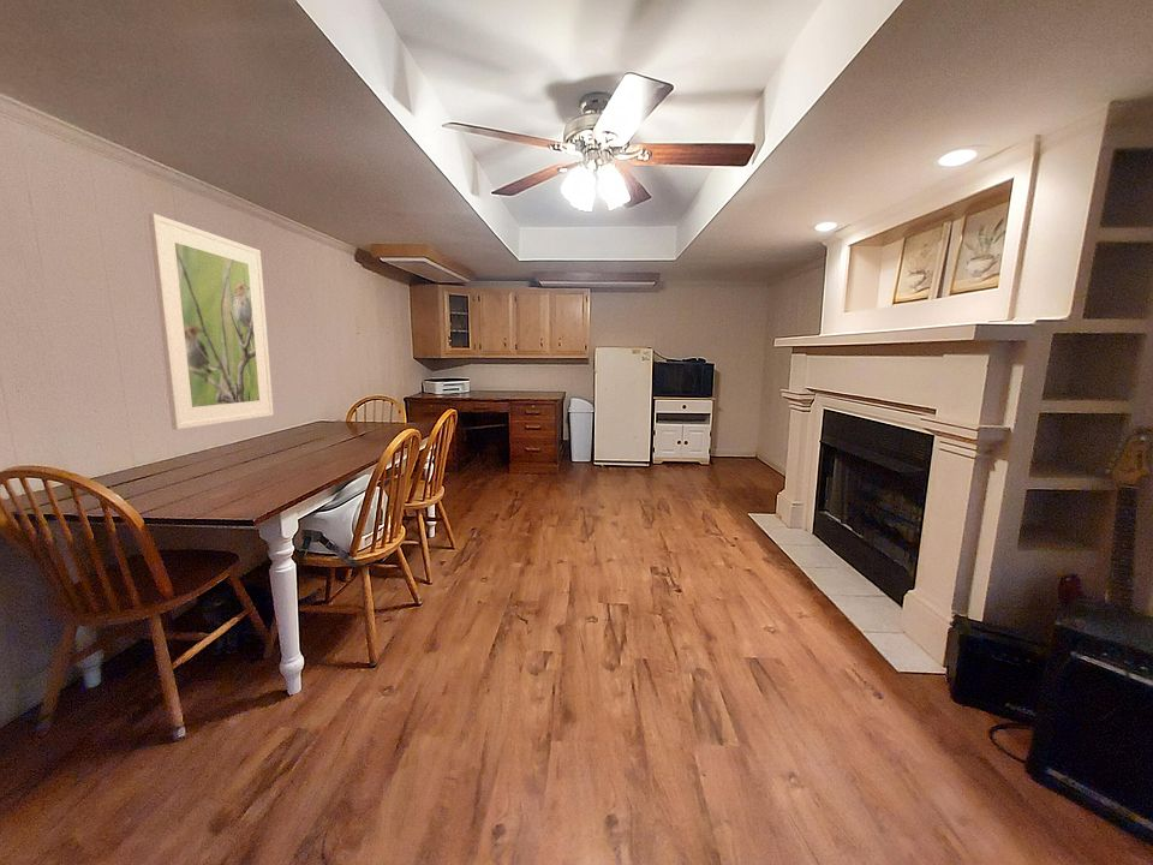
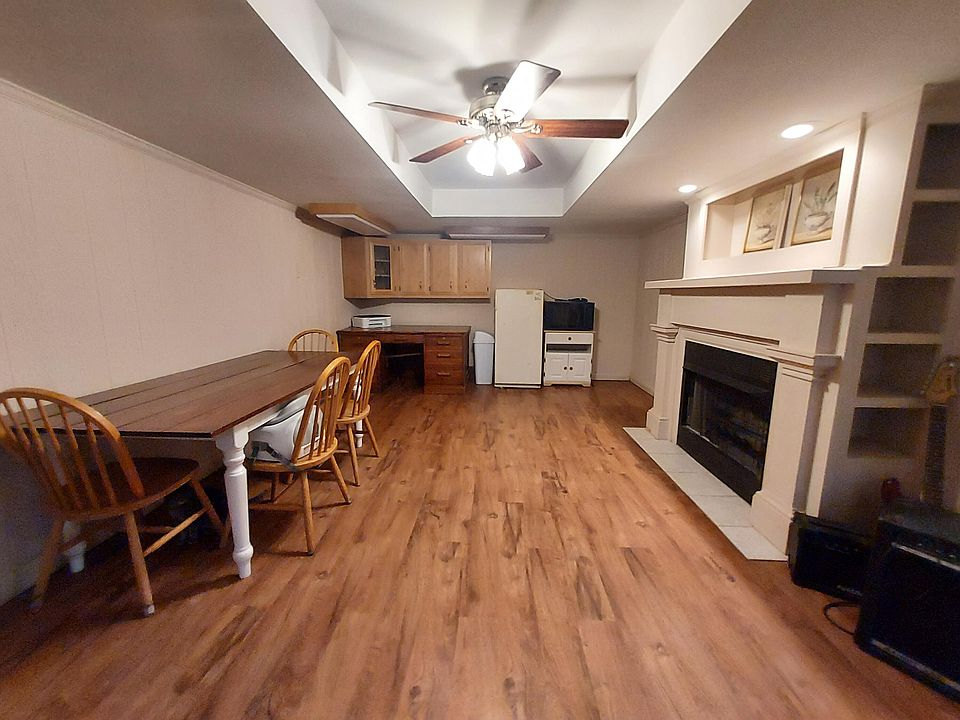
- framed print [147,213,275,431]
